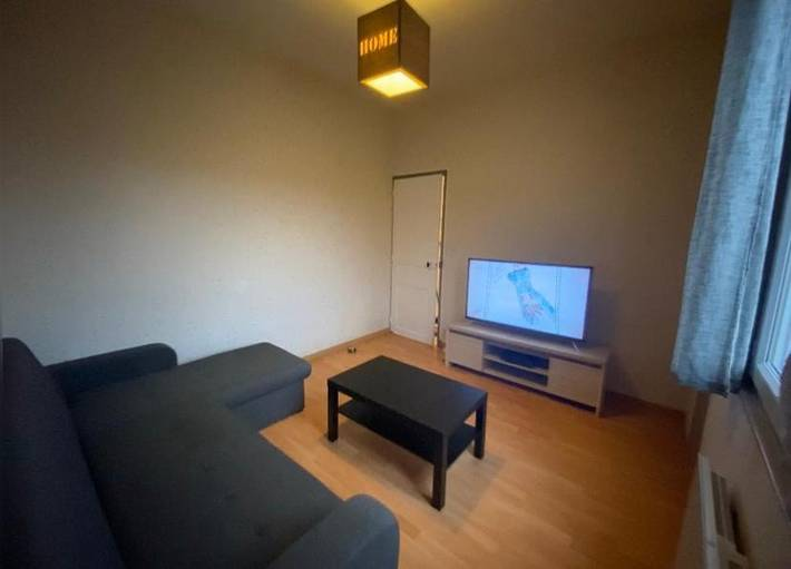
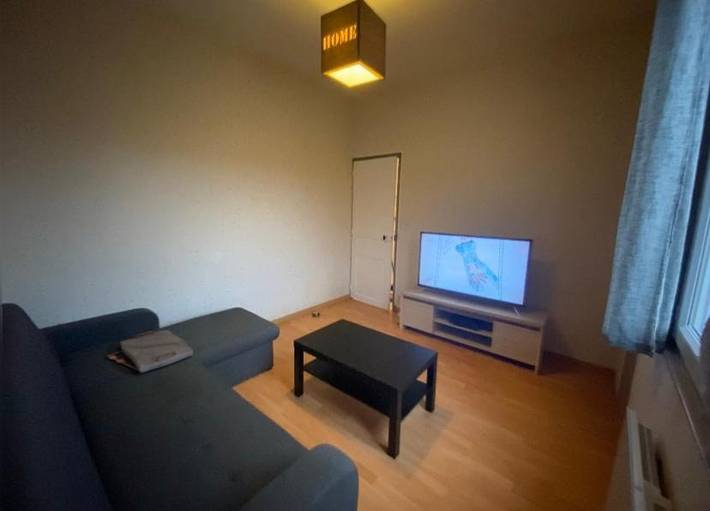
+ serving tray [107,329,194,374]
